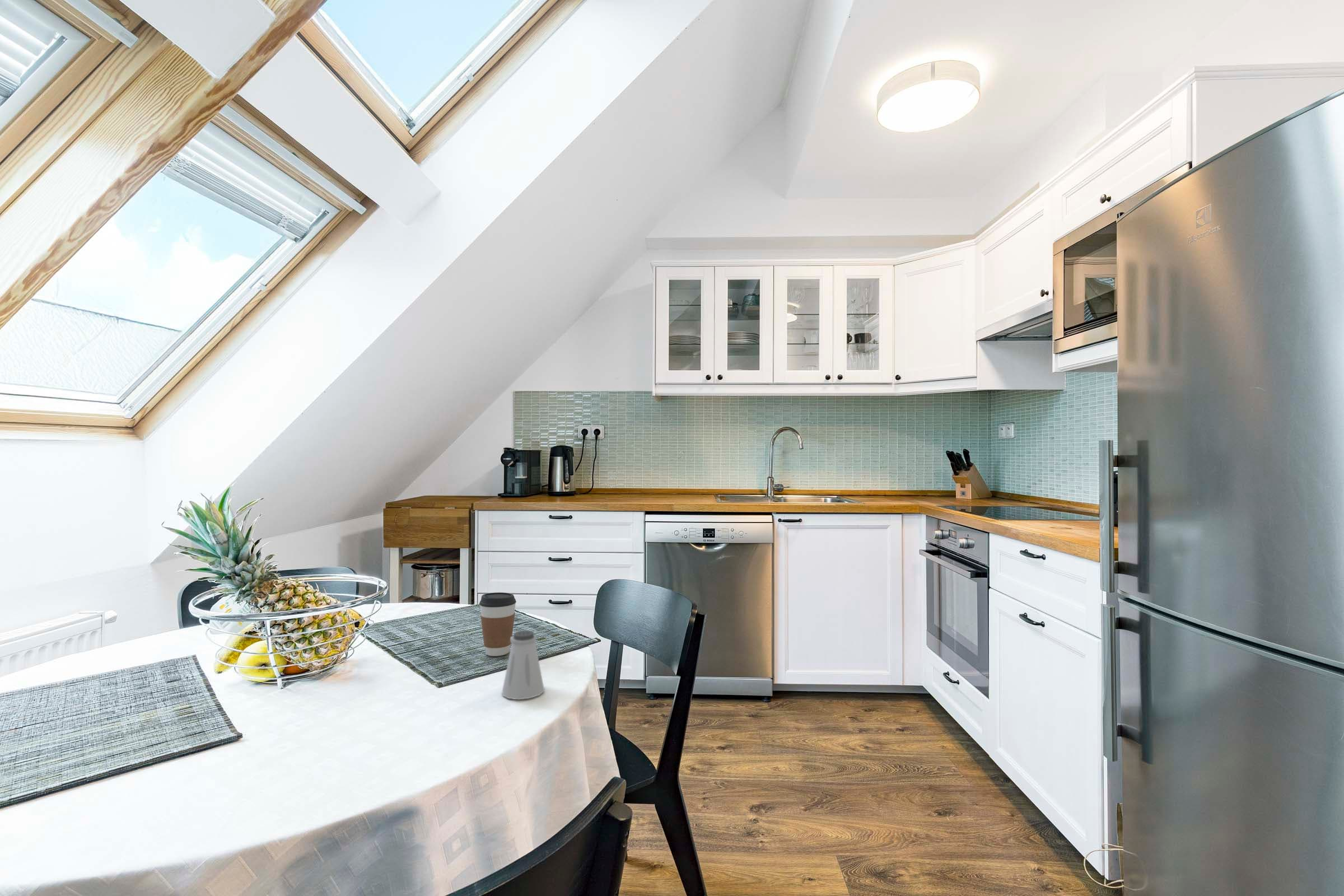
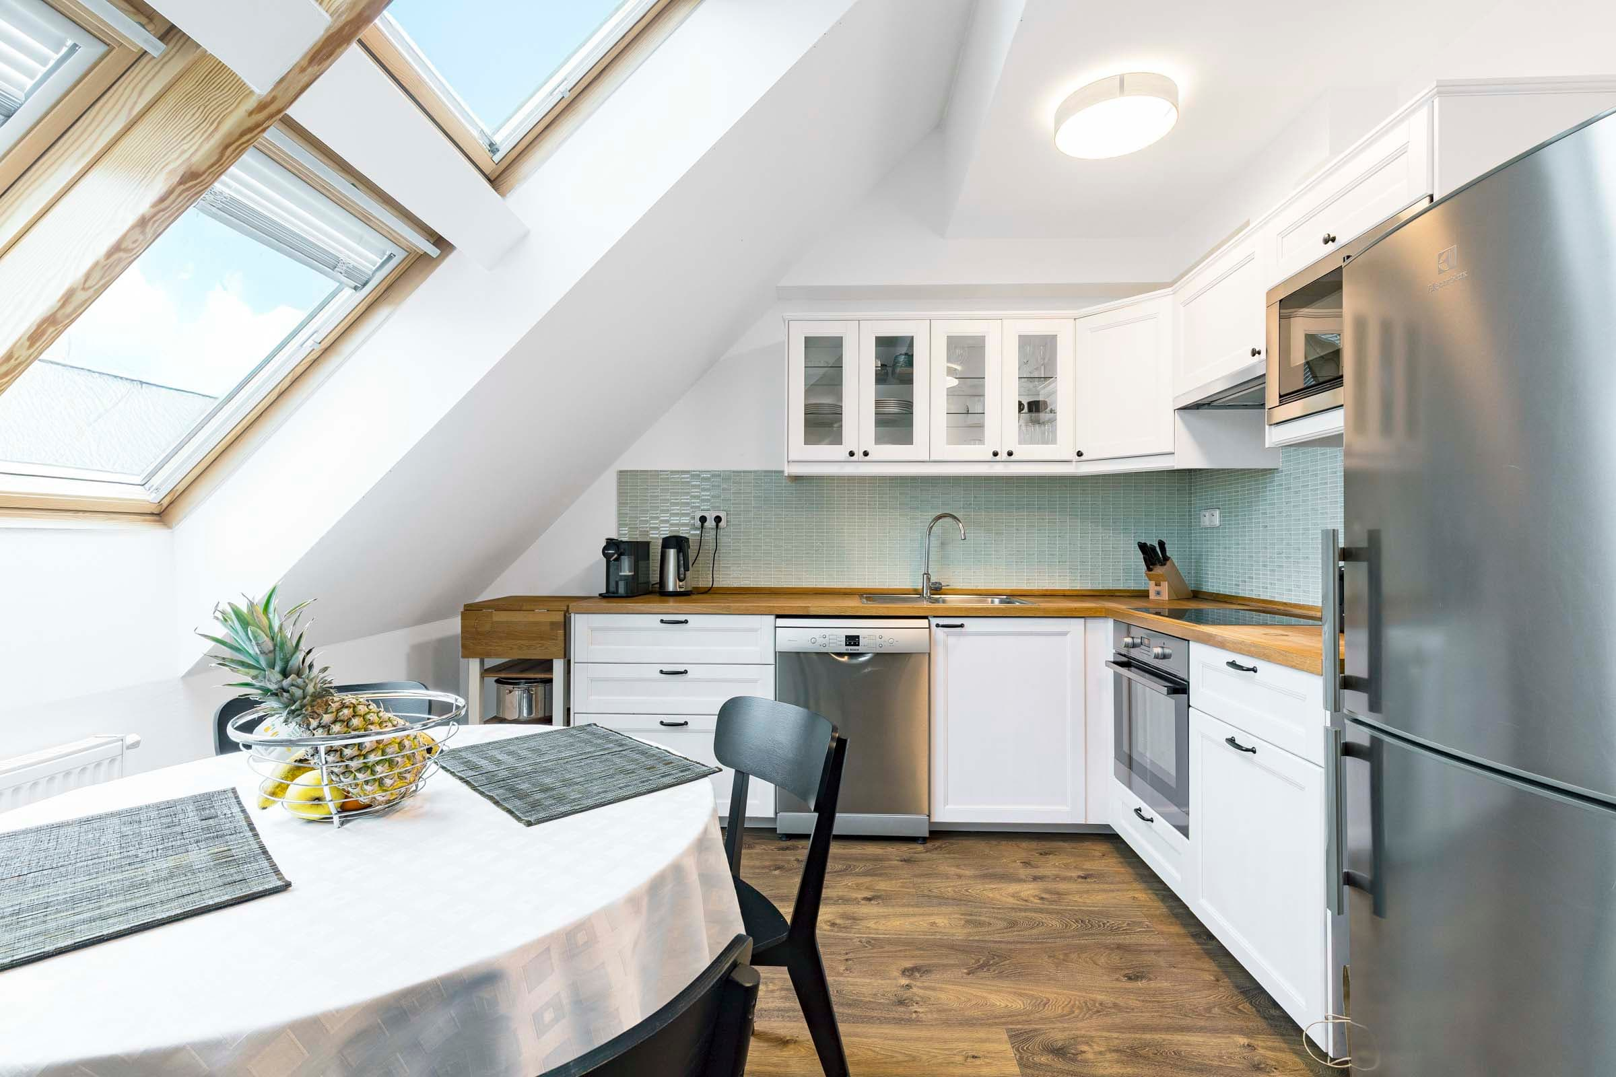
- saltshaker [502,630,545,700]
- coffee cup [479,592,517,657]
